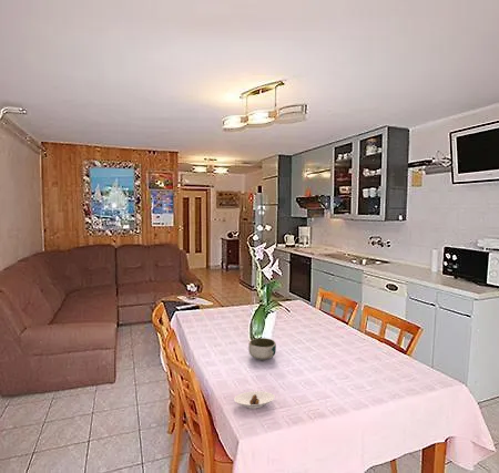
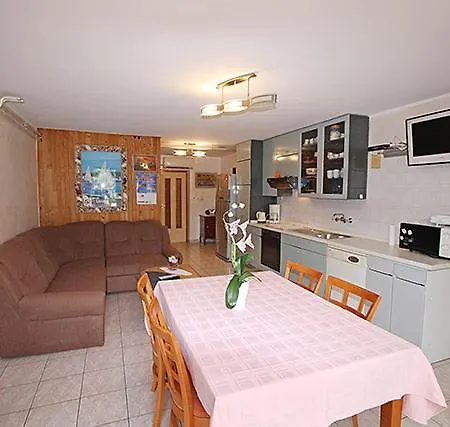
- bowl [247,337,277,361]
- saucer [233,390,276,410]
